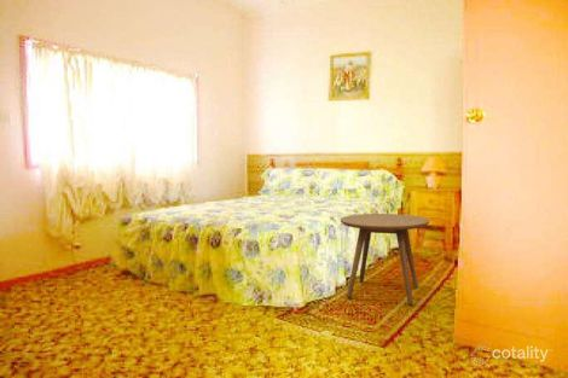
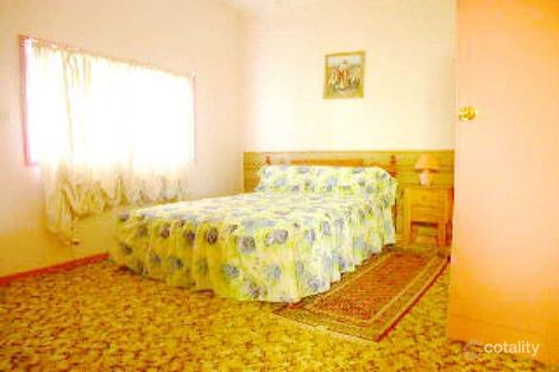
- side table [340,213,430,306]
